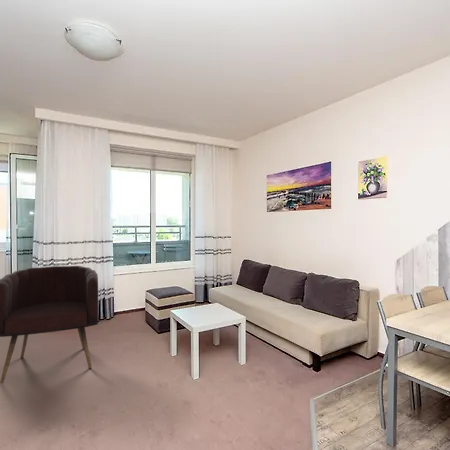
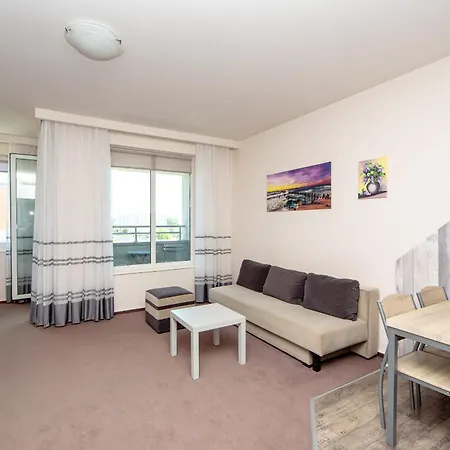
- armchair [0,265,99,385]
